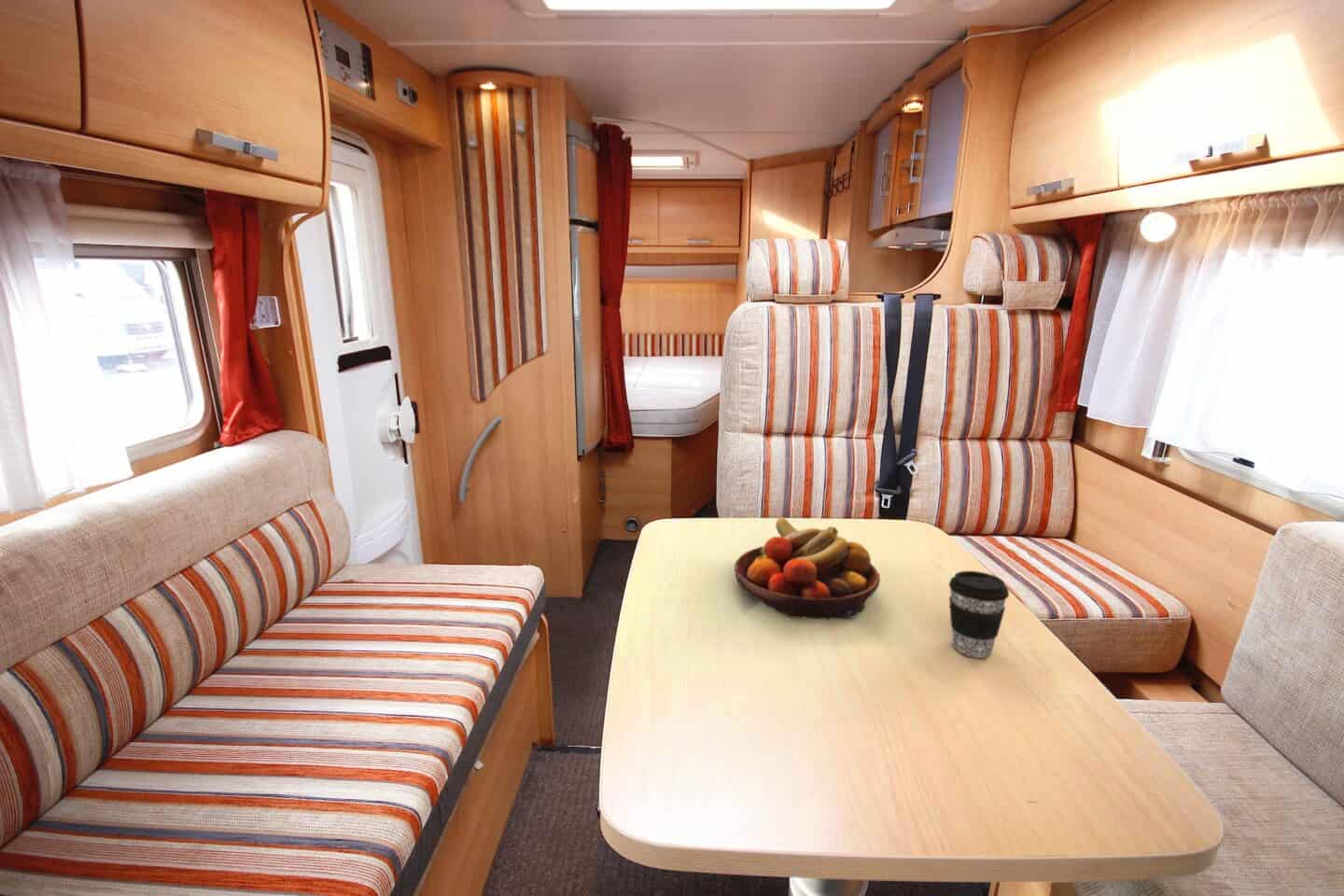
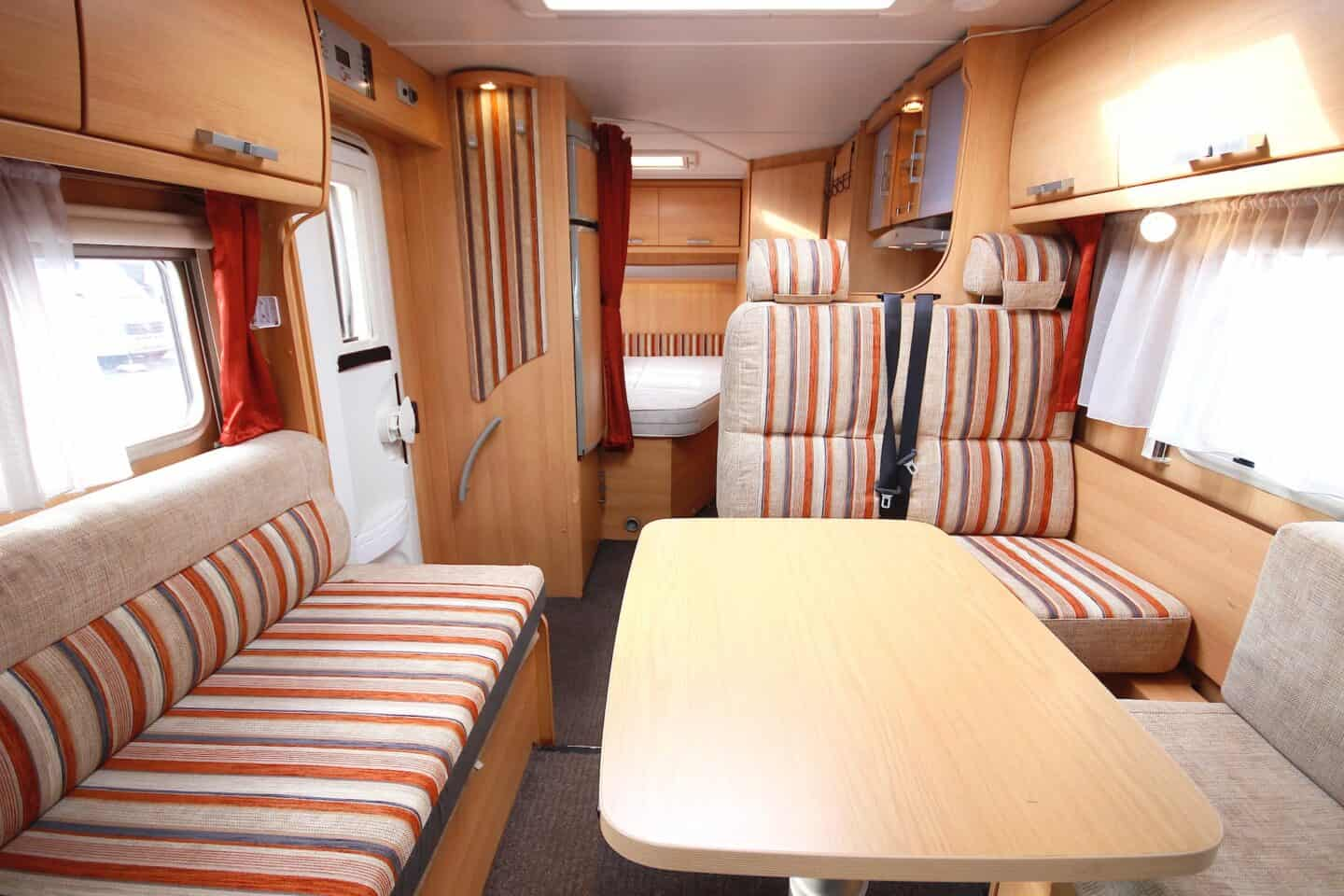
- fruit bowl [734,515,881,621]
- coffee cup [948,570,1010,659]
